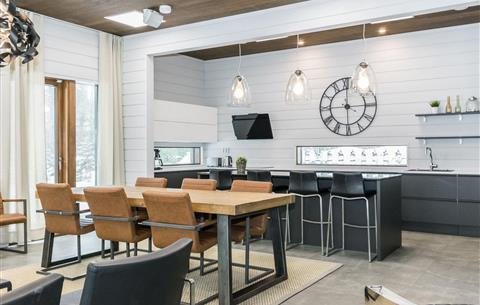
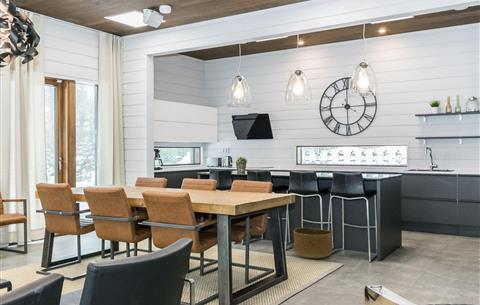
+ basket [293,227,334,259]
